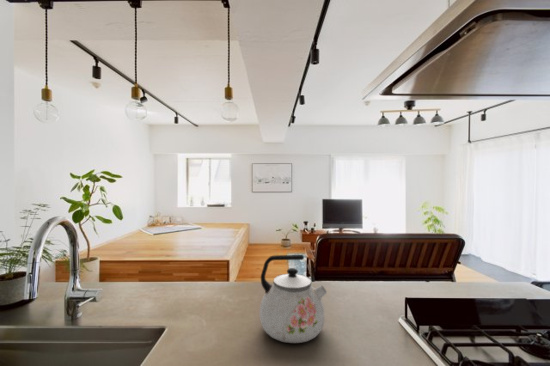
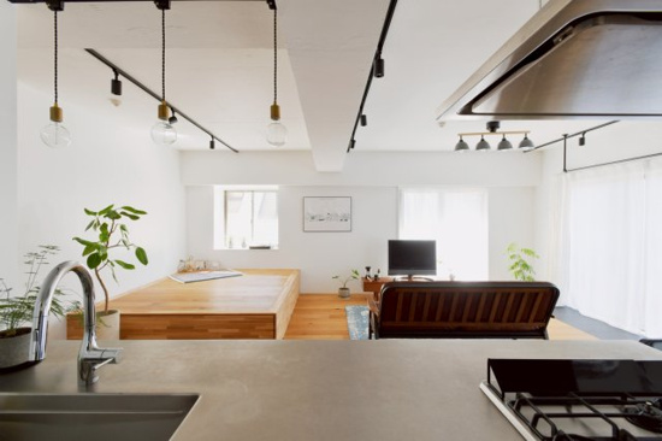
- kettle [259,254,328,344]
